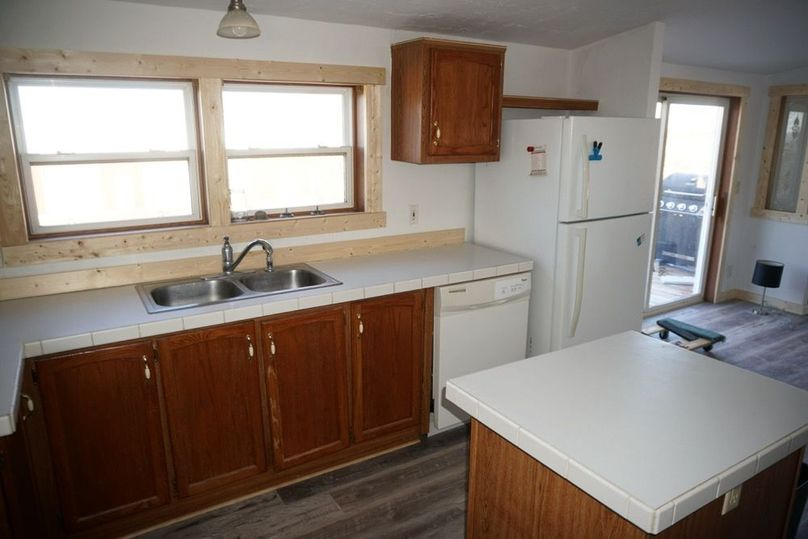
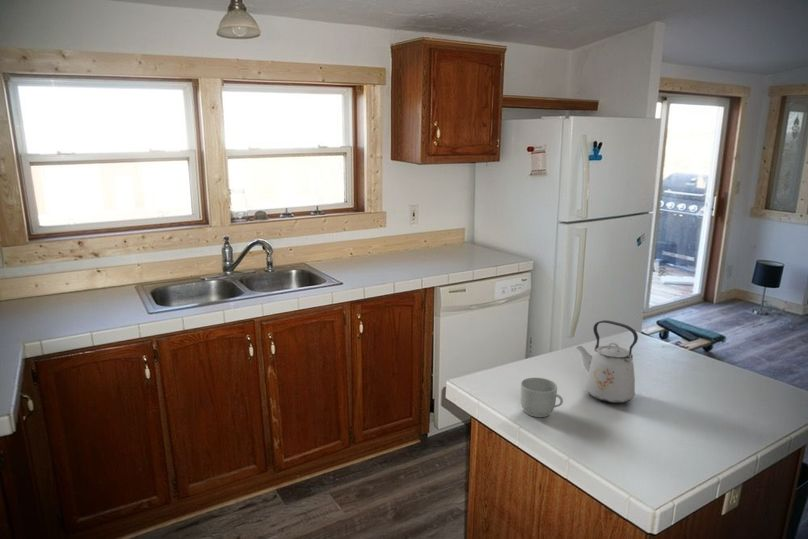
+ kettle [575,319,639,404]
+ mug [520,377,564,418]
